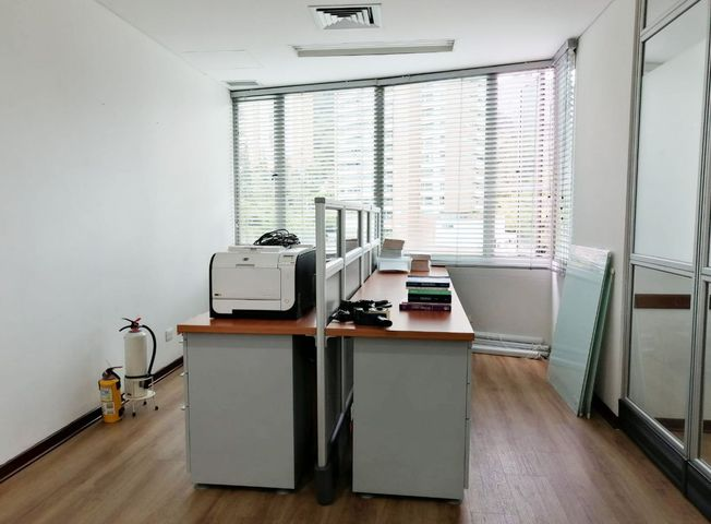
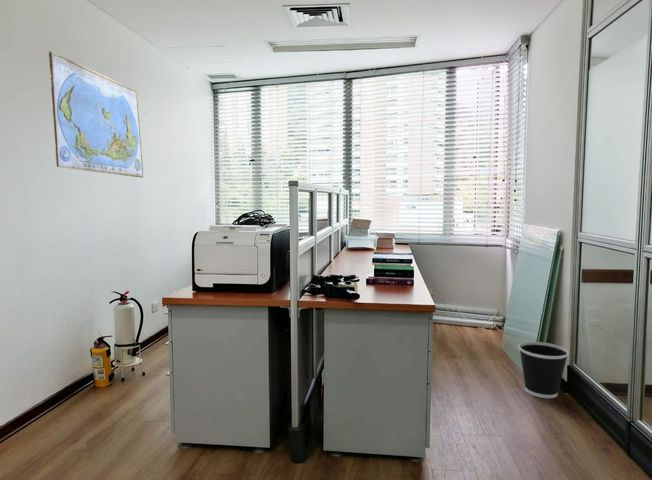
+ wastebasket [518,341,570,399]
+ world map [48,50,144,178]
